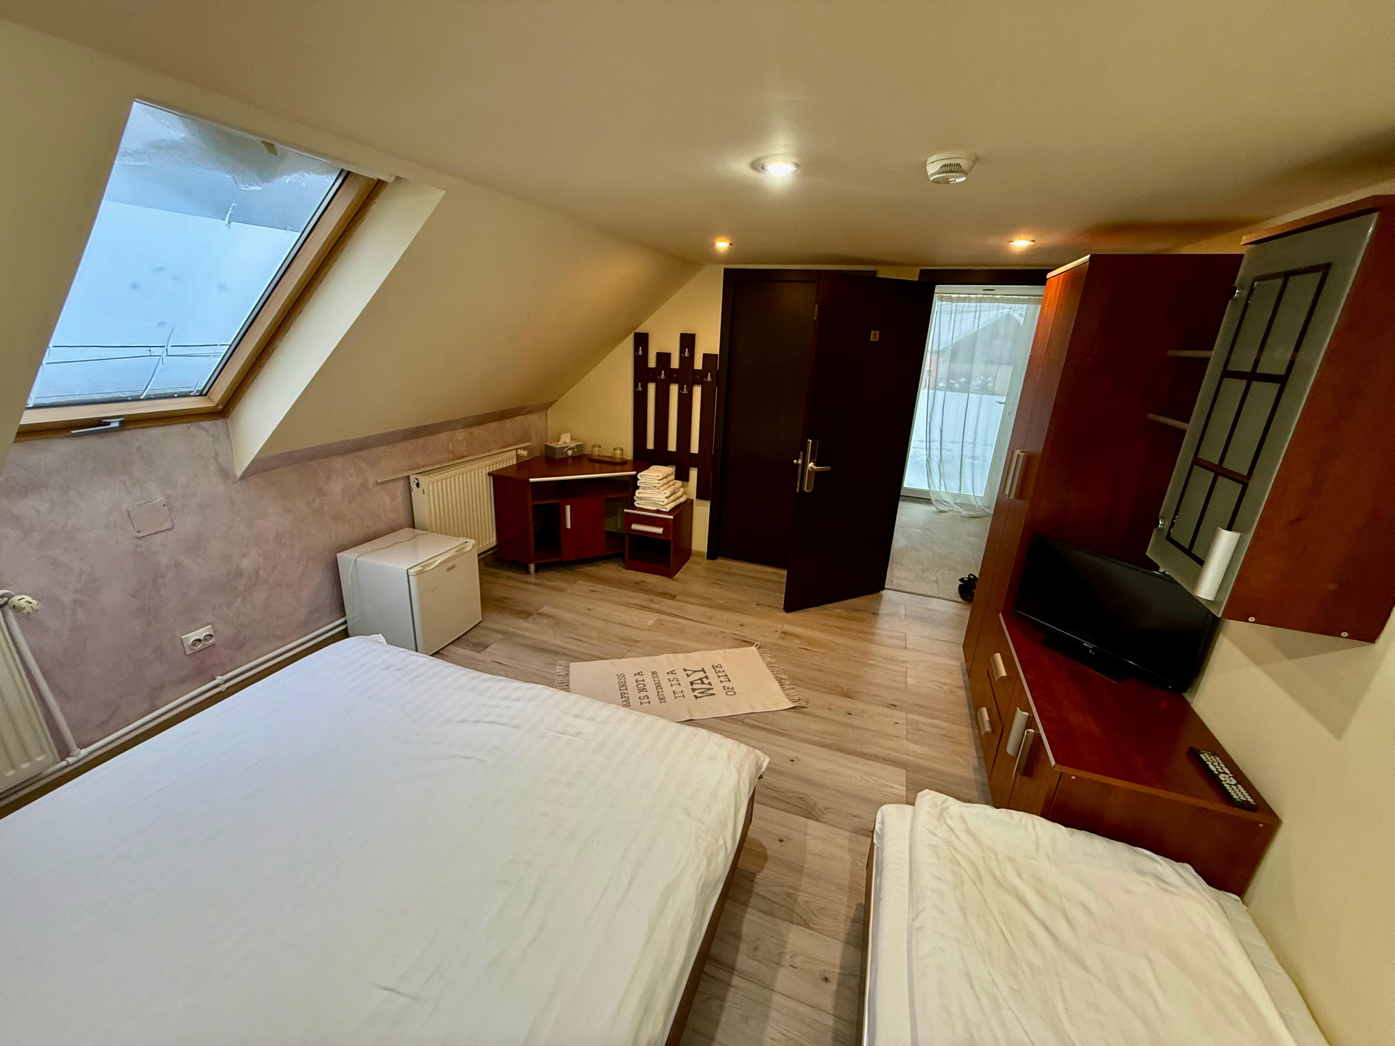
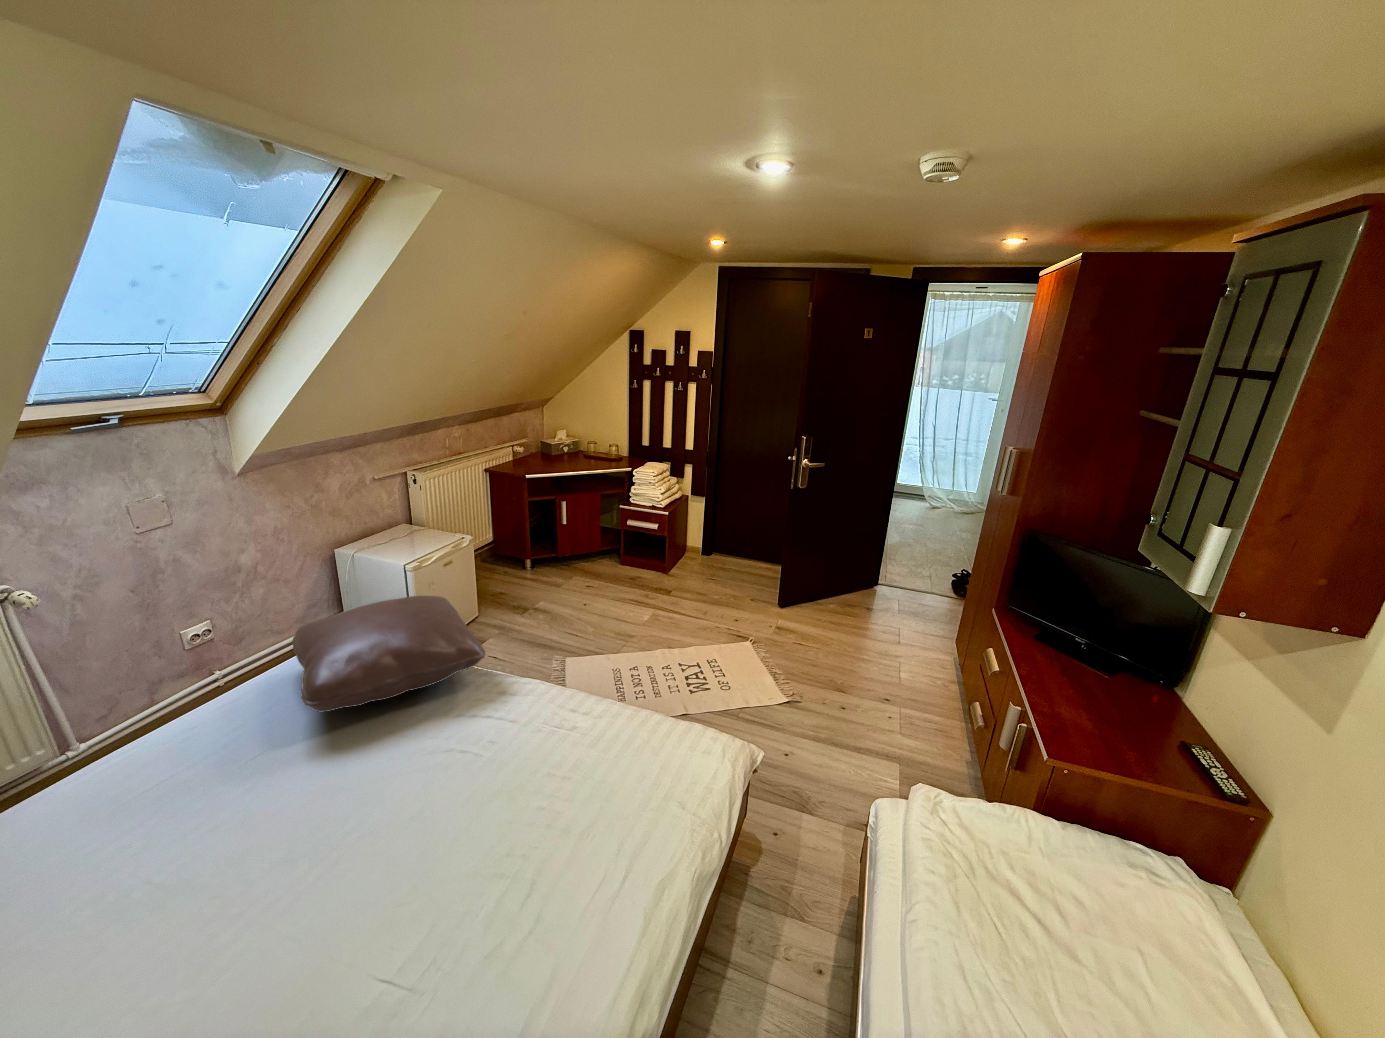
+ pillow [292,595,486,712]
